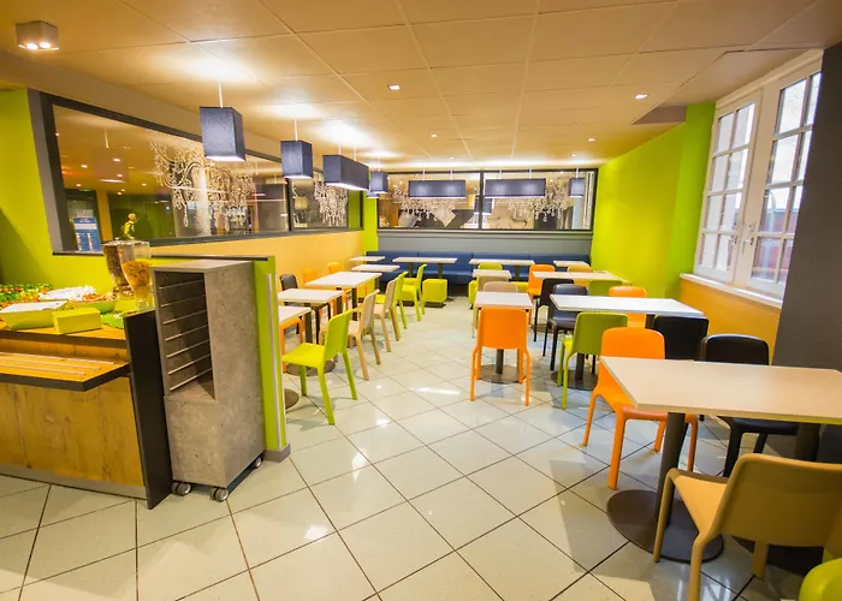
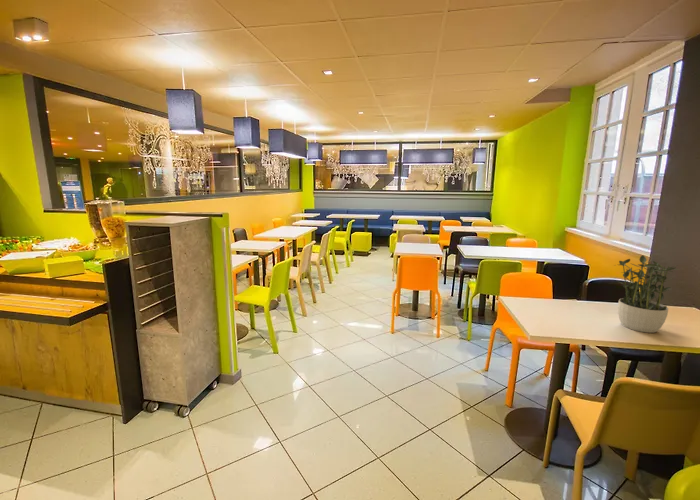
+ potted plant [612,254,680,334]
